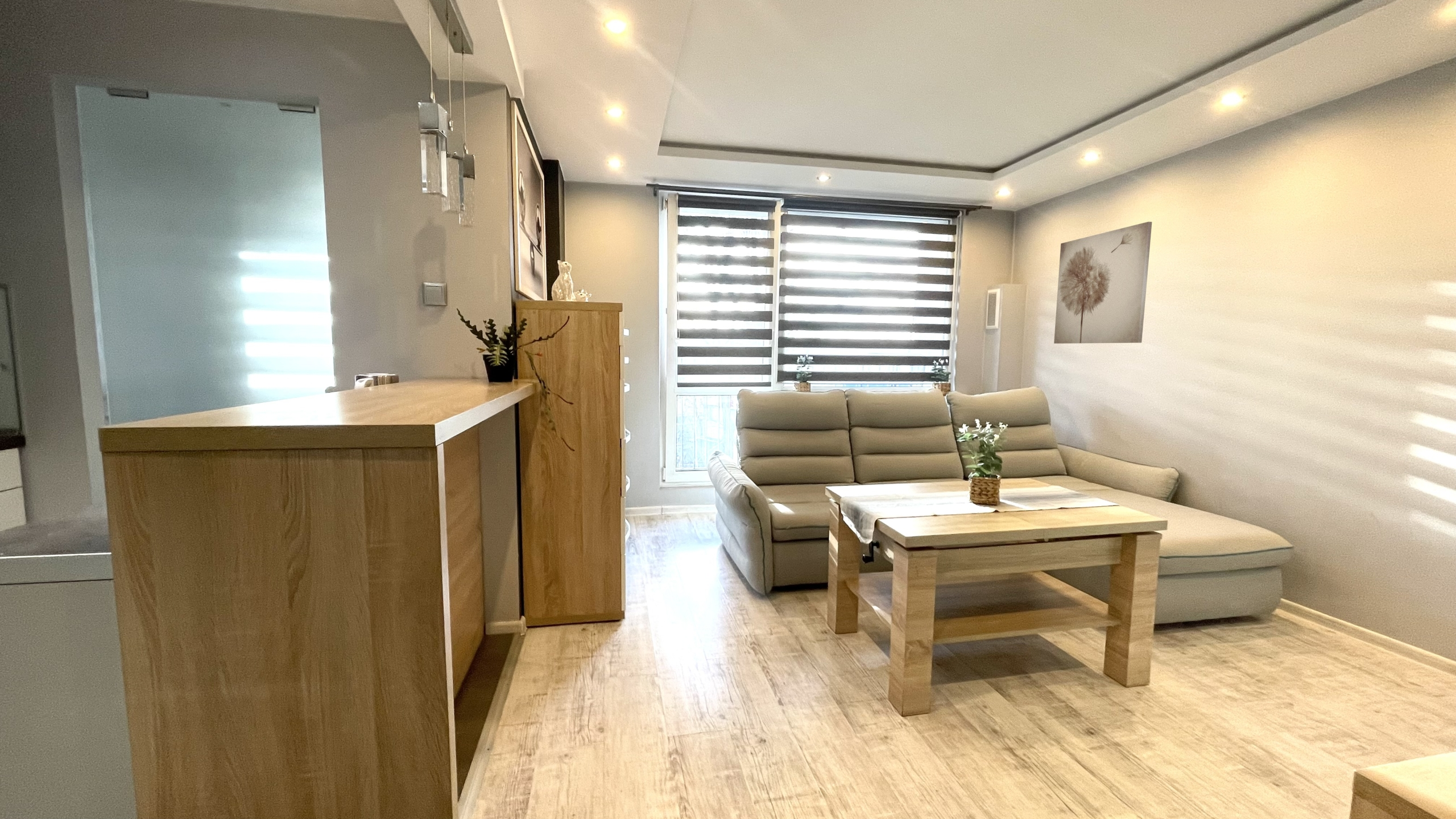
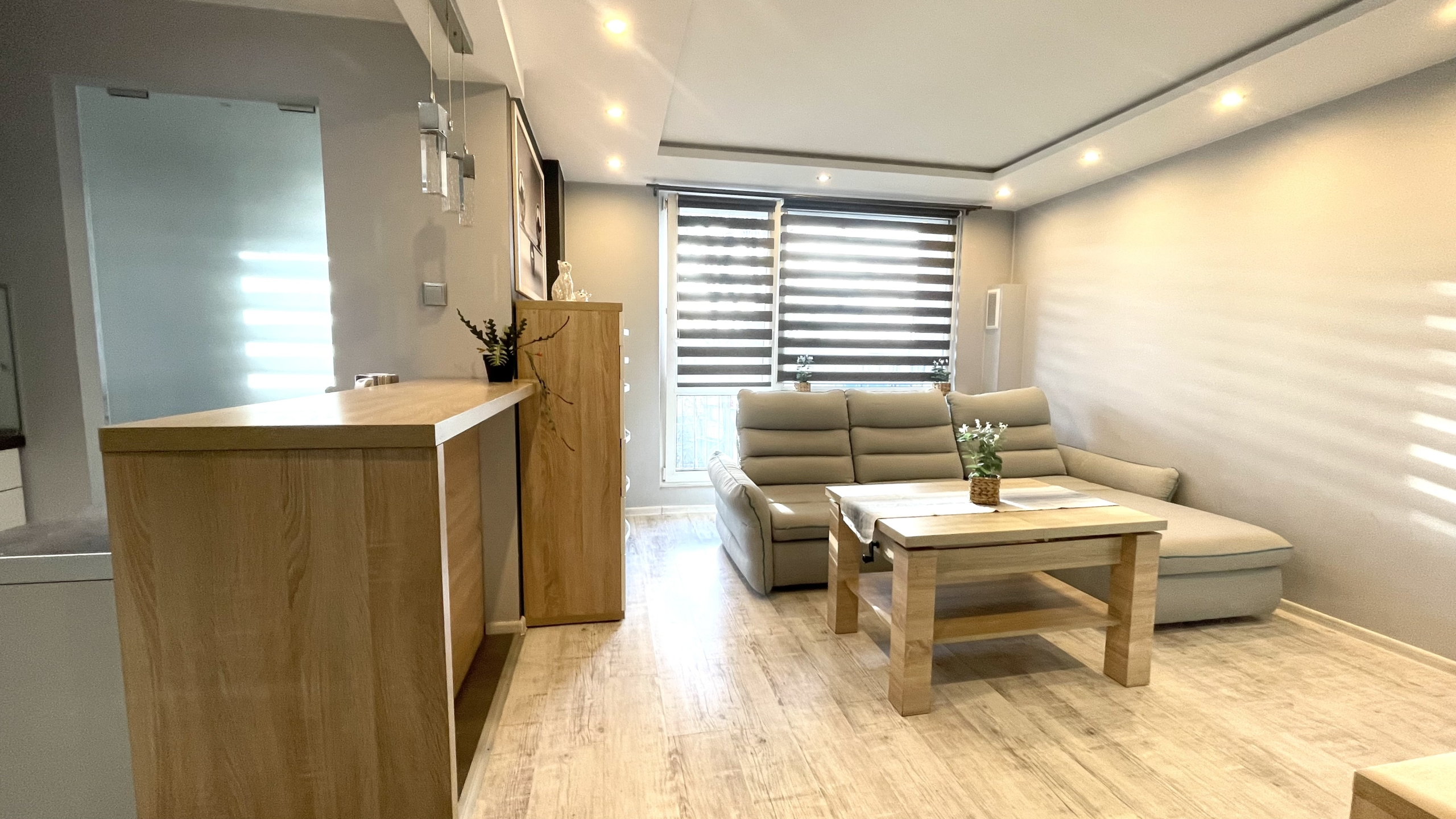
- wall art [1053,221,1153,344]
